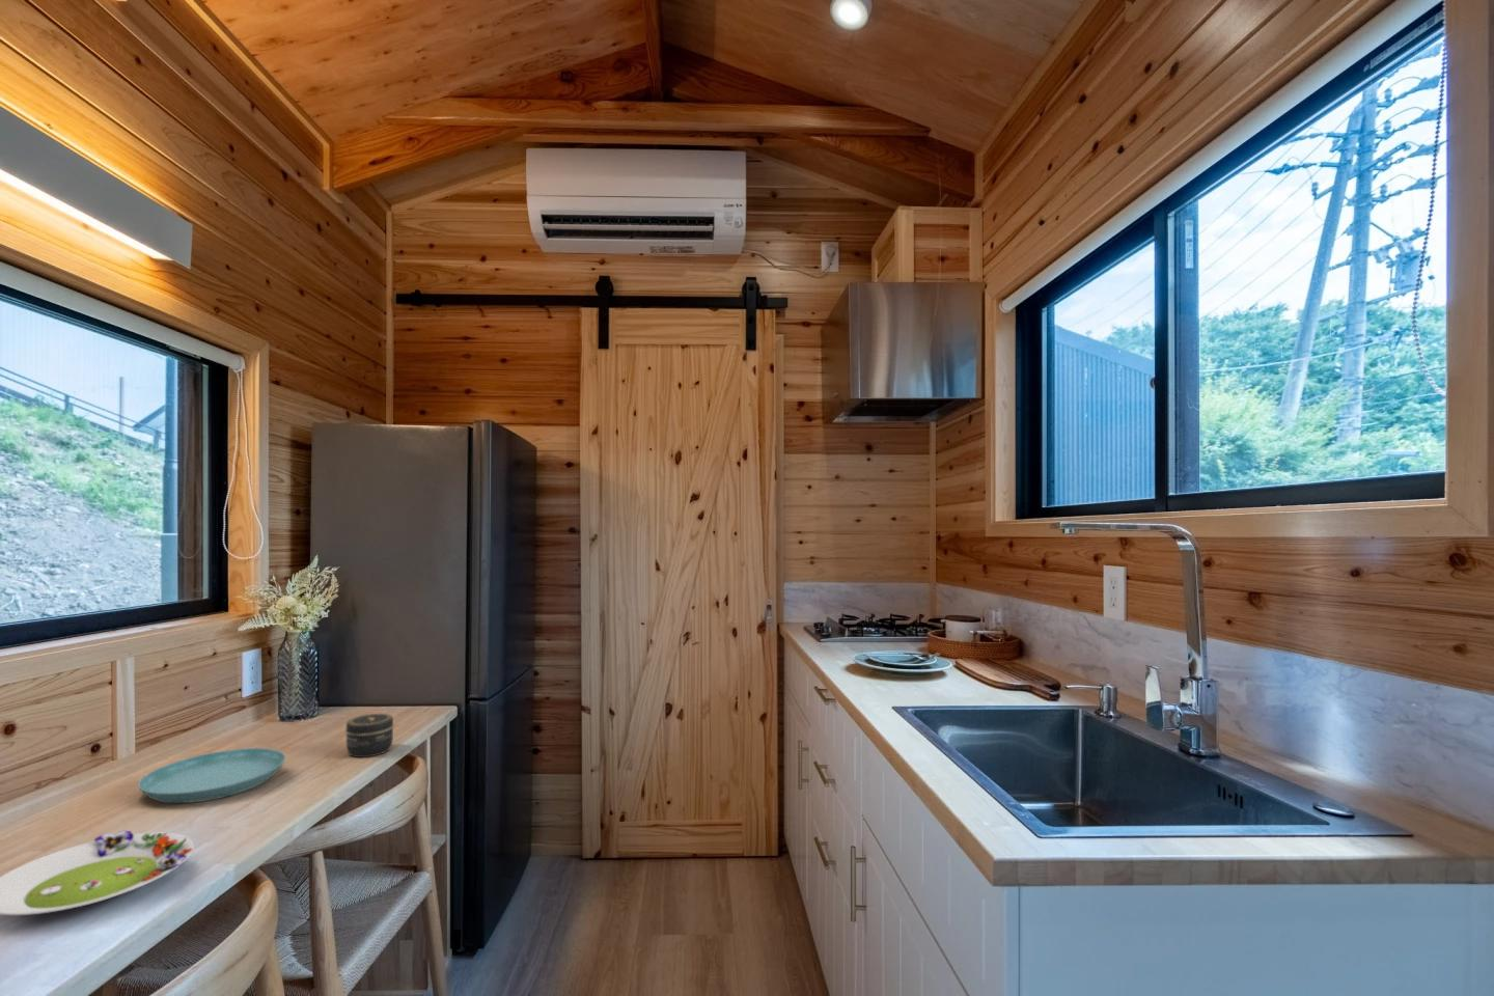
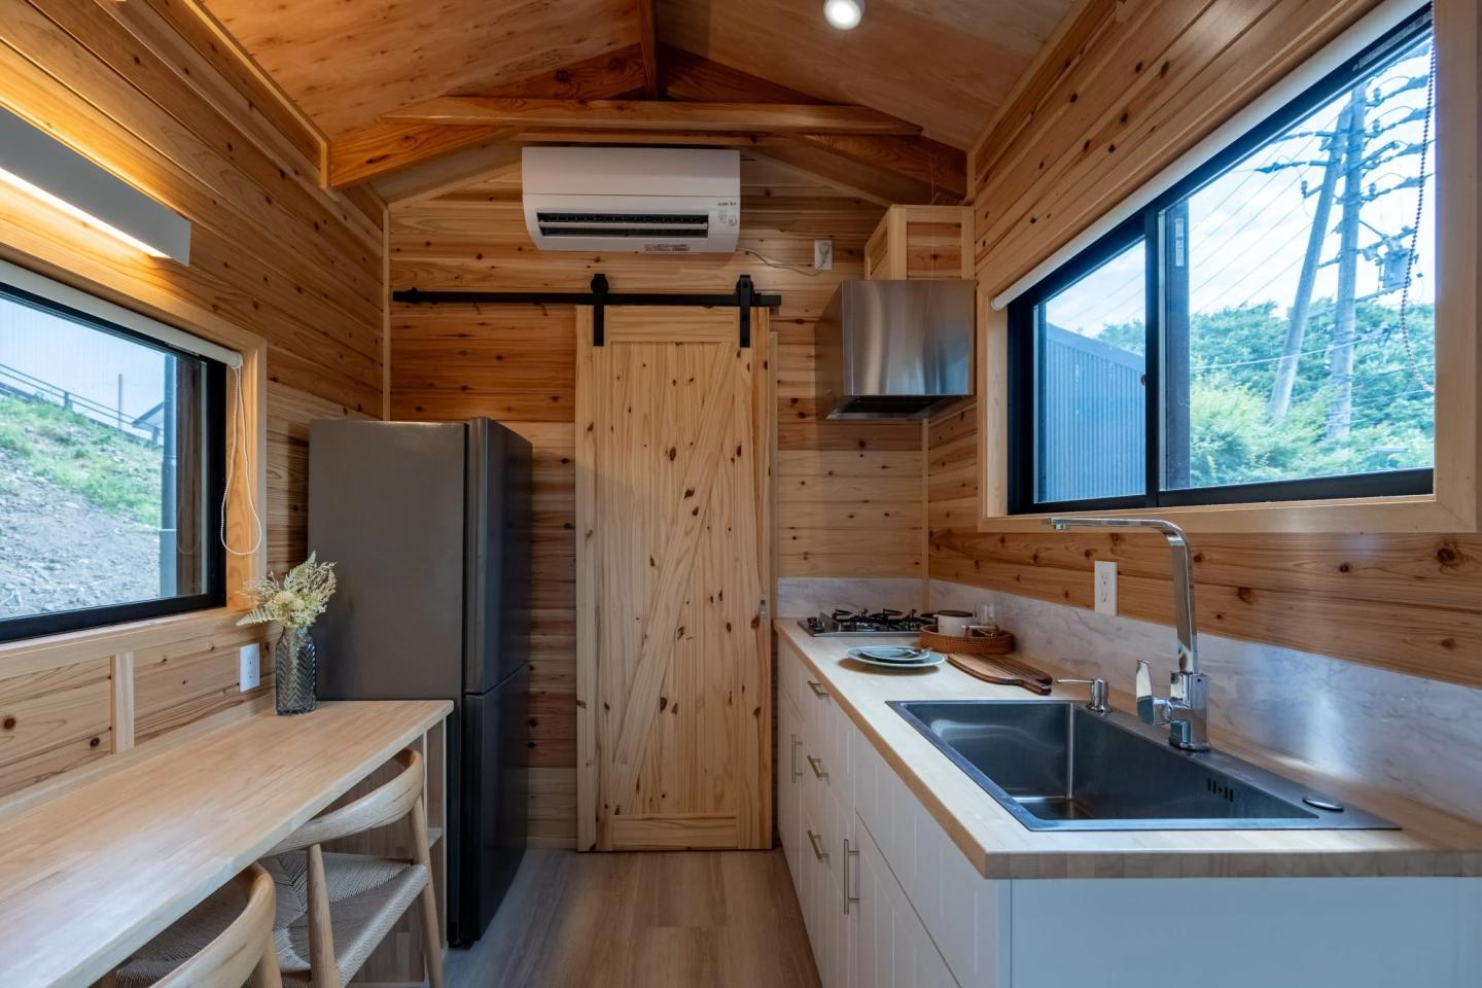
- jar [345,713,395,758]
- saucer [137,747,287,804]
- salad plate [0,830,195,916]
